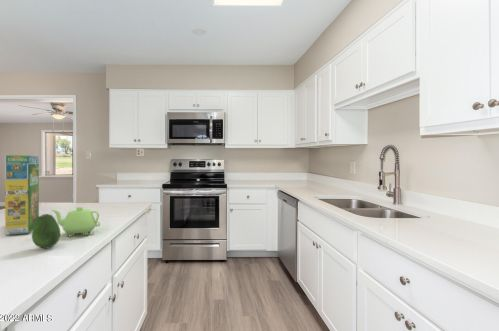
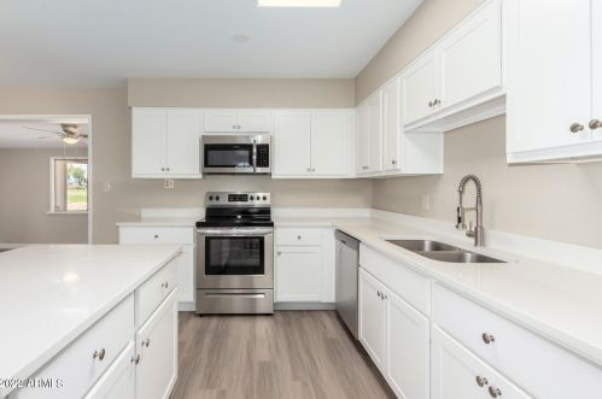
- teapot [51,206,101,237]
- fruit [31,213,61,249]
- cereal box [4,154,40,236]
